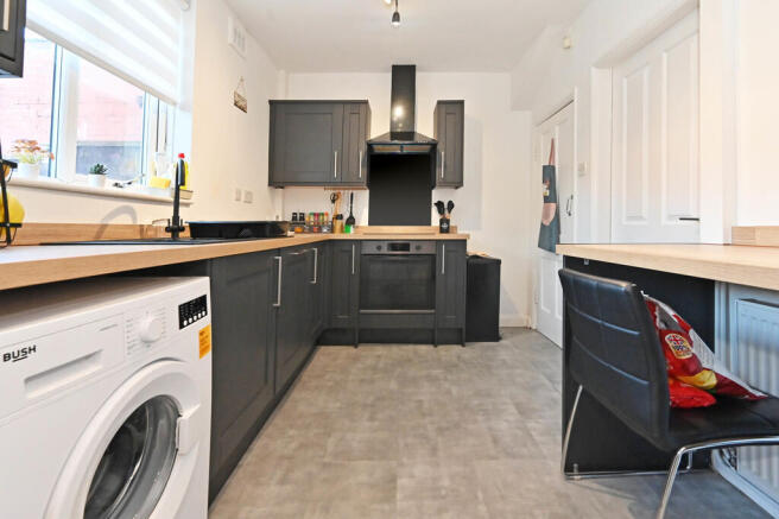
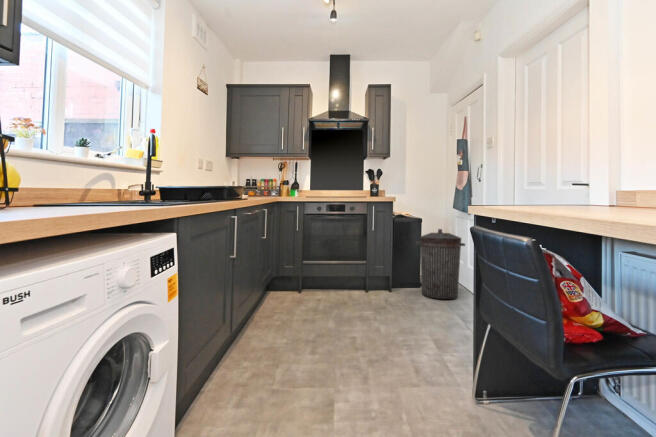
+ trash can [415,228,466,300]
